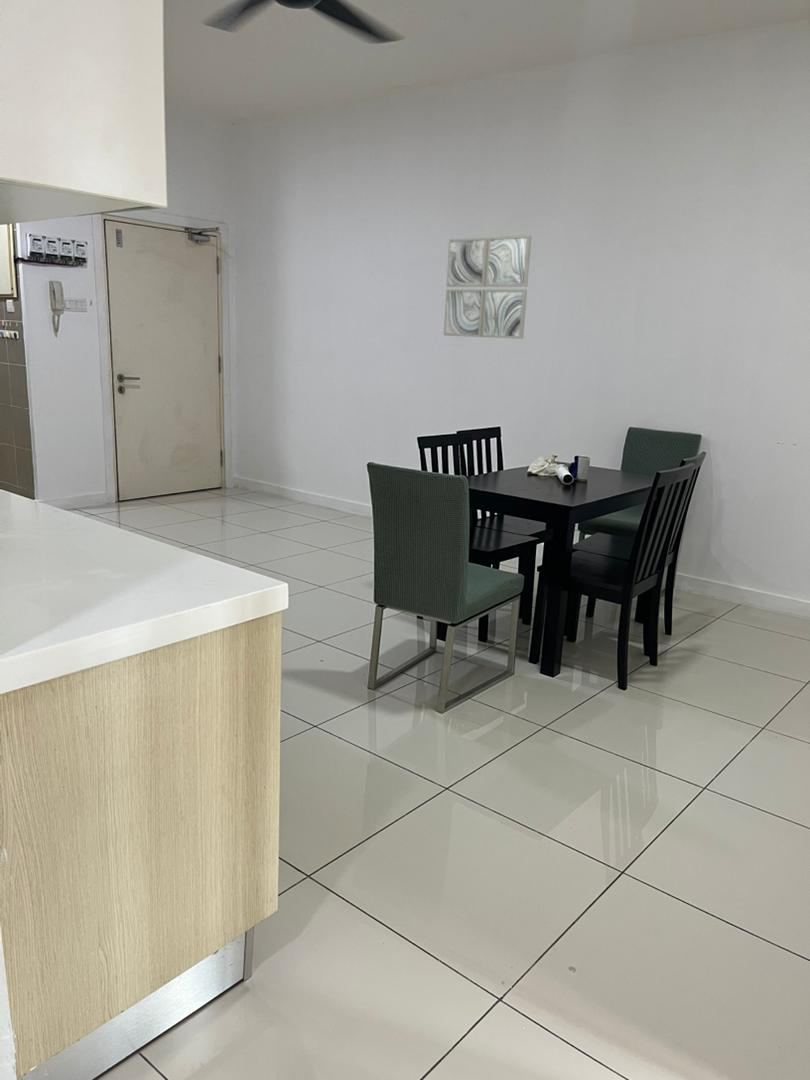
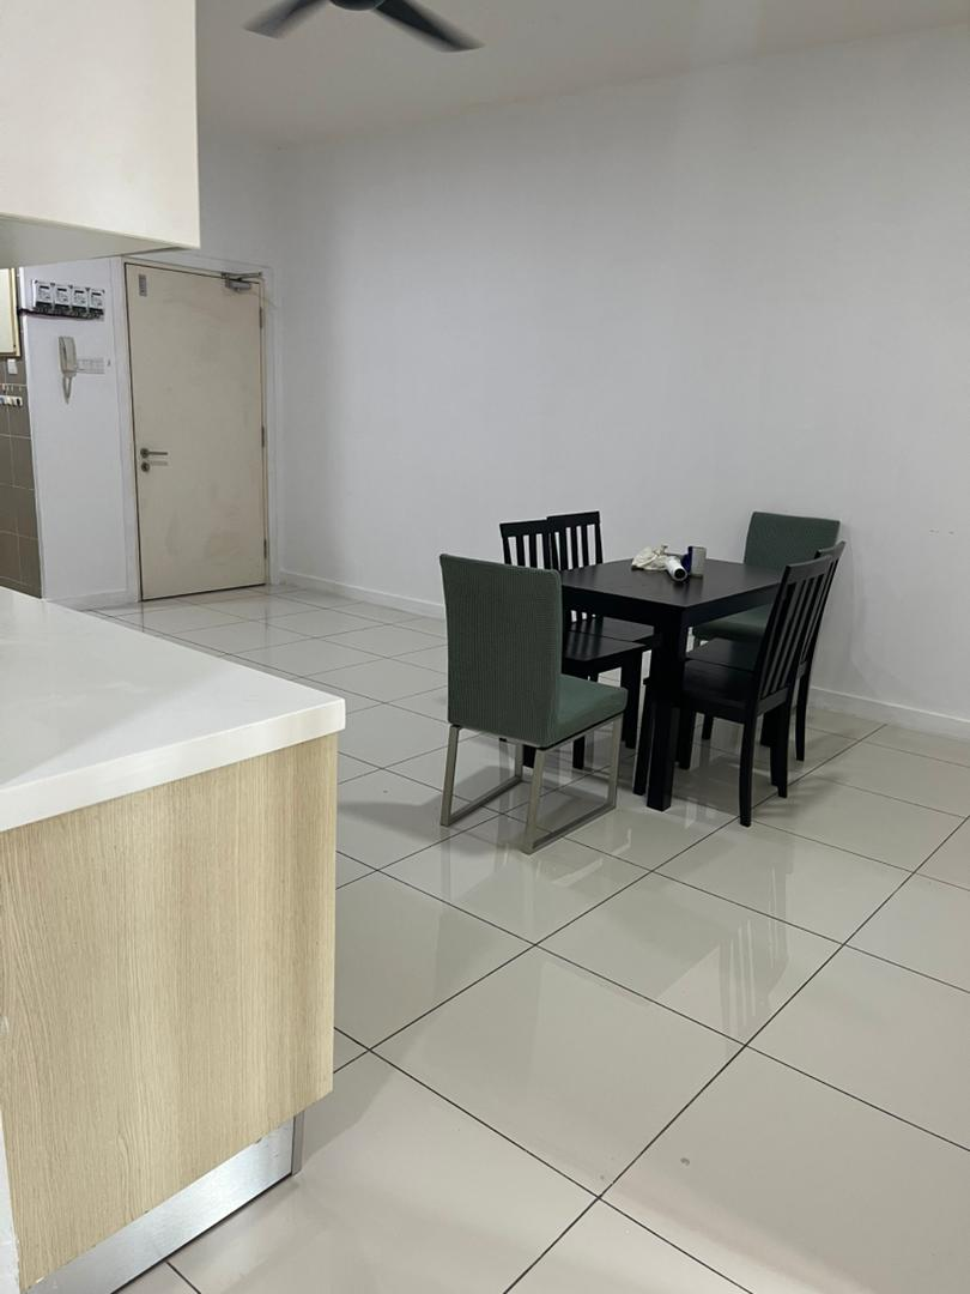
- wall art [443,234,533,340]
